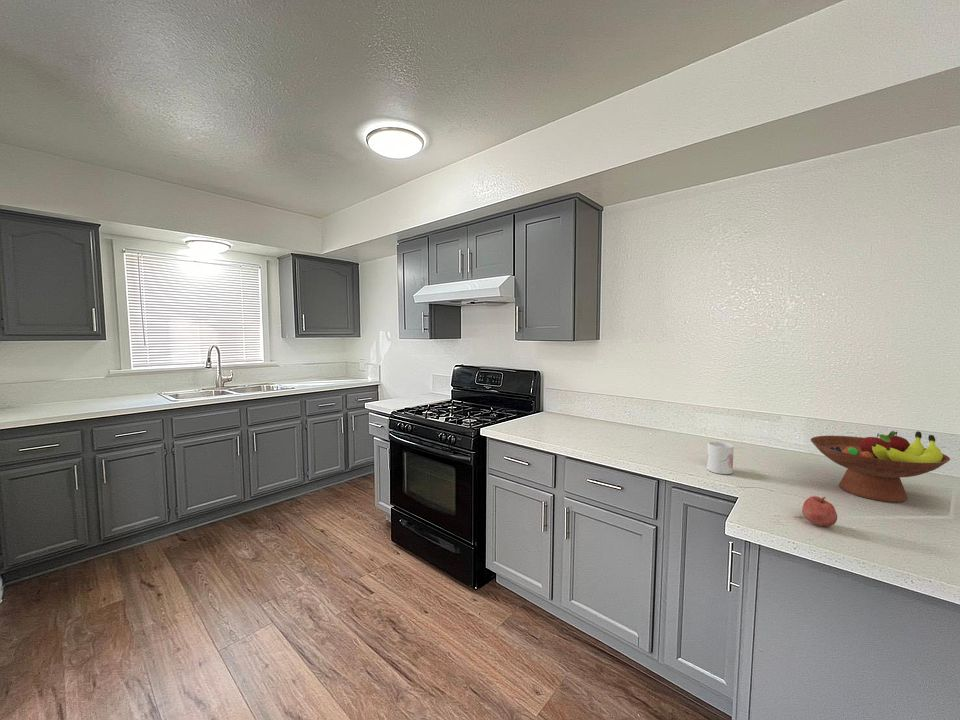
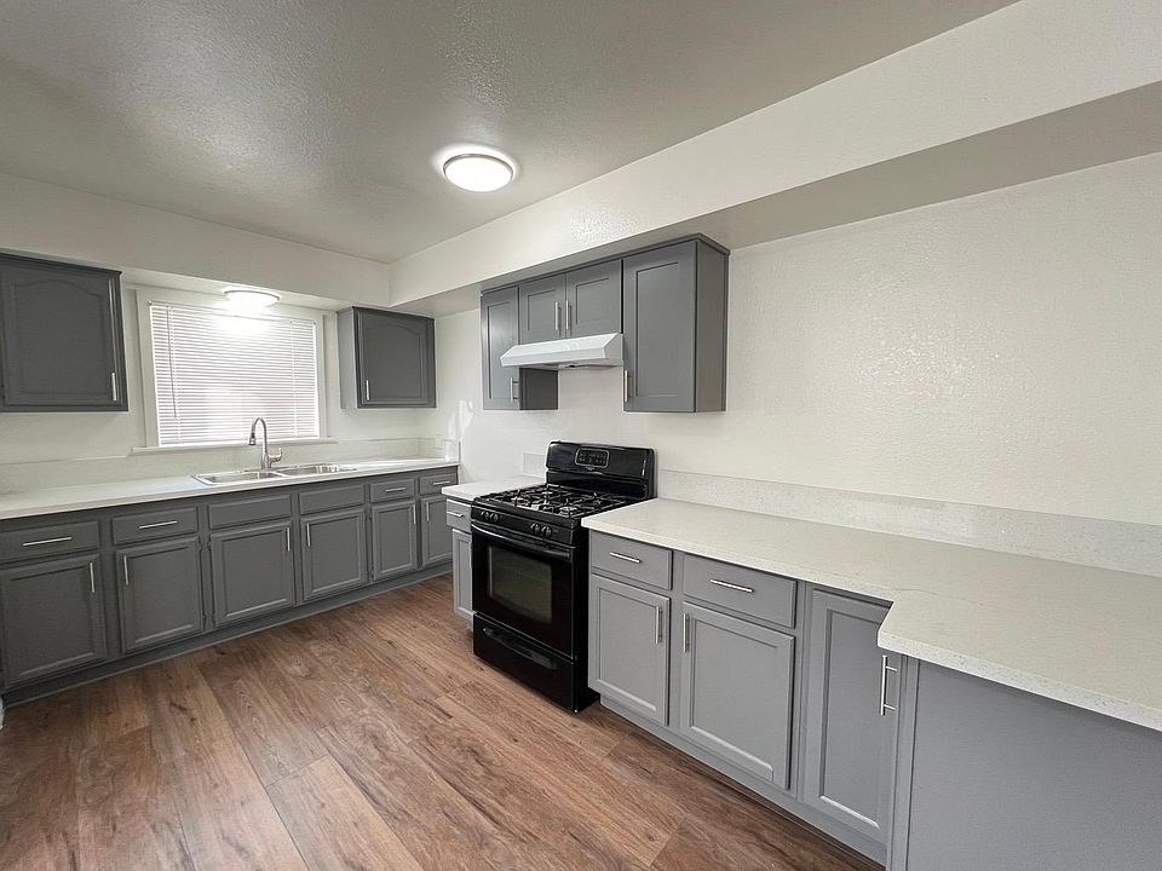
- apple [801,495,838,527]
- mug [706,441,735,475]
- fruit bowl [810,430,951,504]
